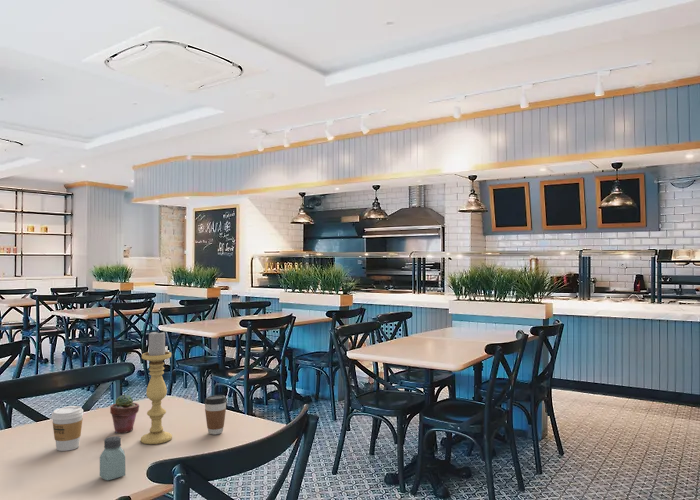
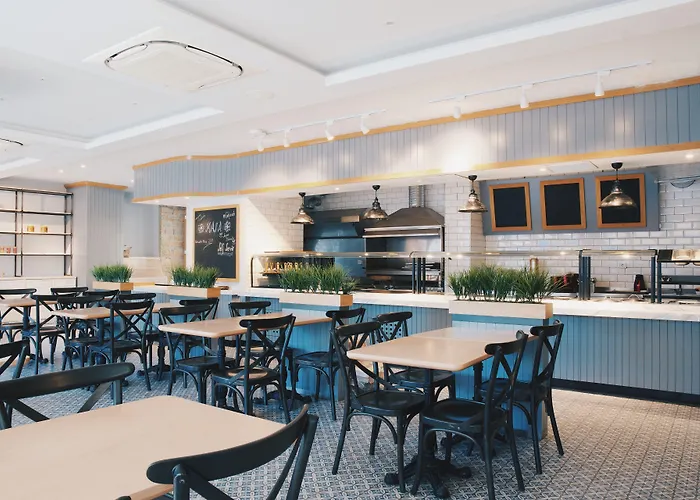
- potted succulent [109,393,140,434]
- coffee cup [203,394,228,435]
- coffee cup [50,405,84,452]
- saltshaker [99,435,126,482]
- candle holder [140,329,173,445]
